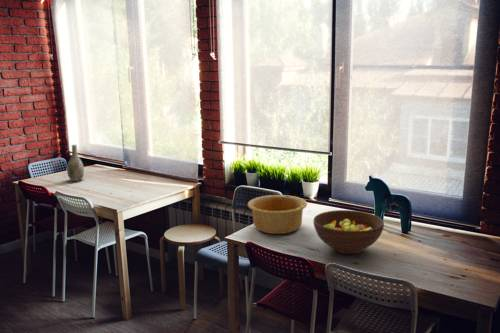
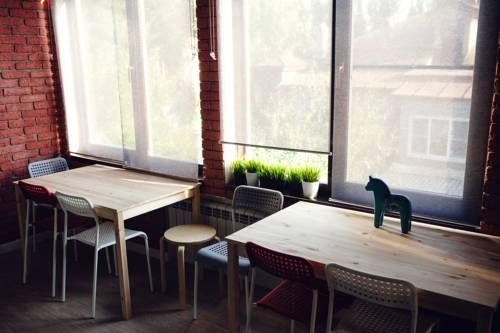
- vase [66,144,85,182]
- fruit bowl [313,209,385,255]
- bowl [247,194,308,235]
